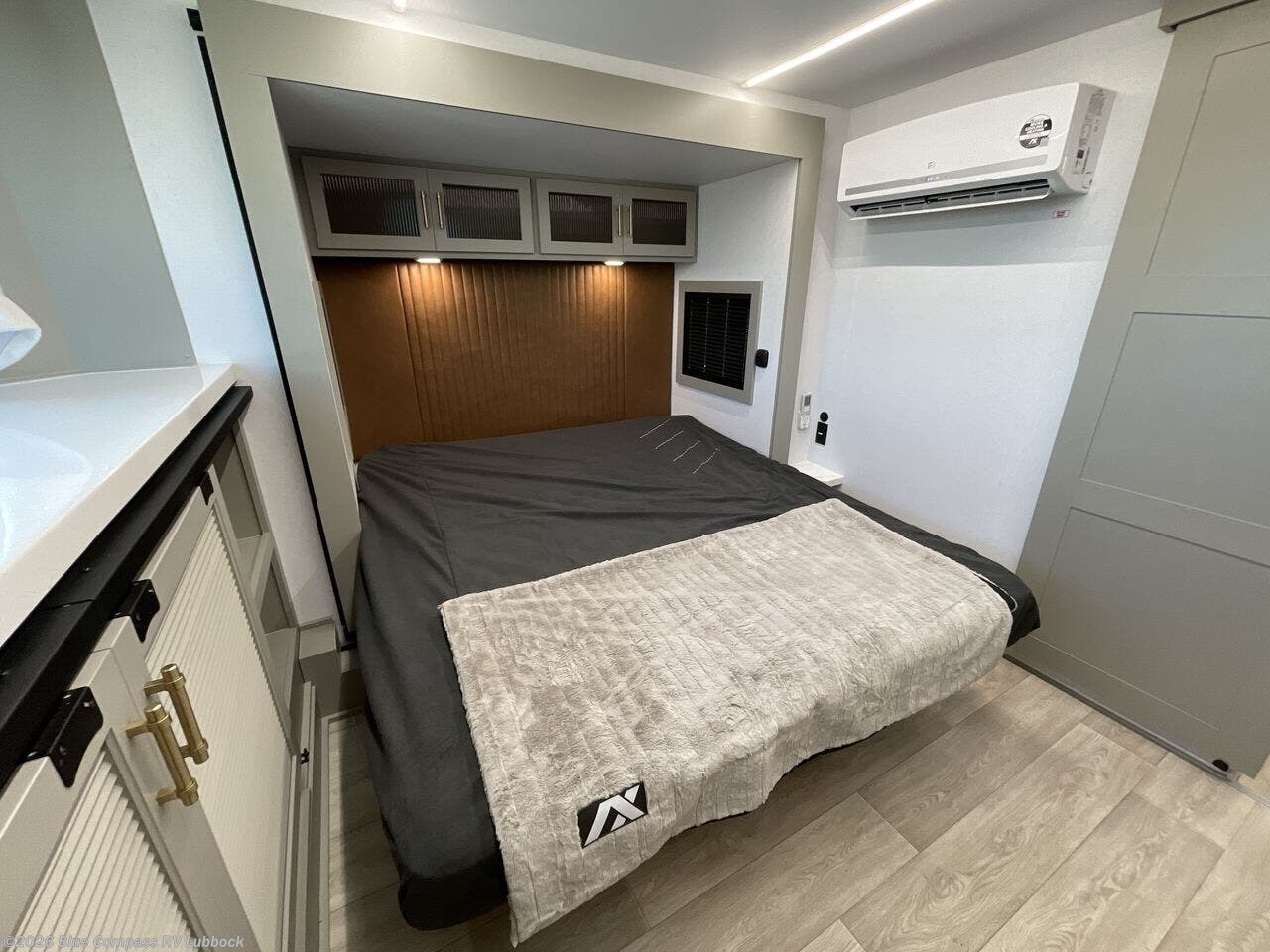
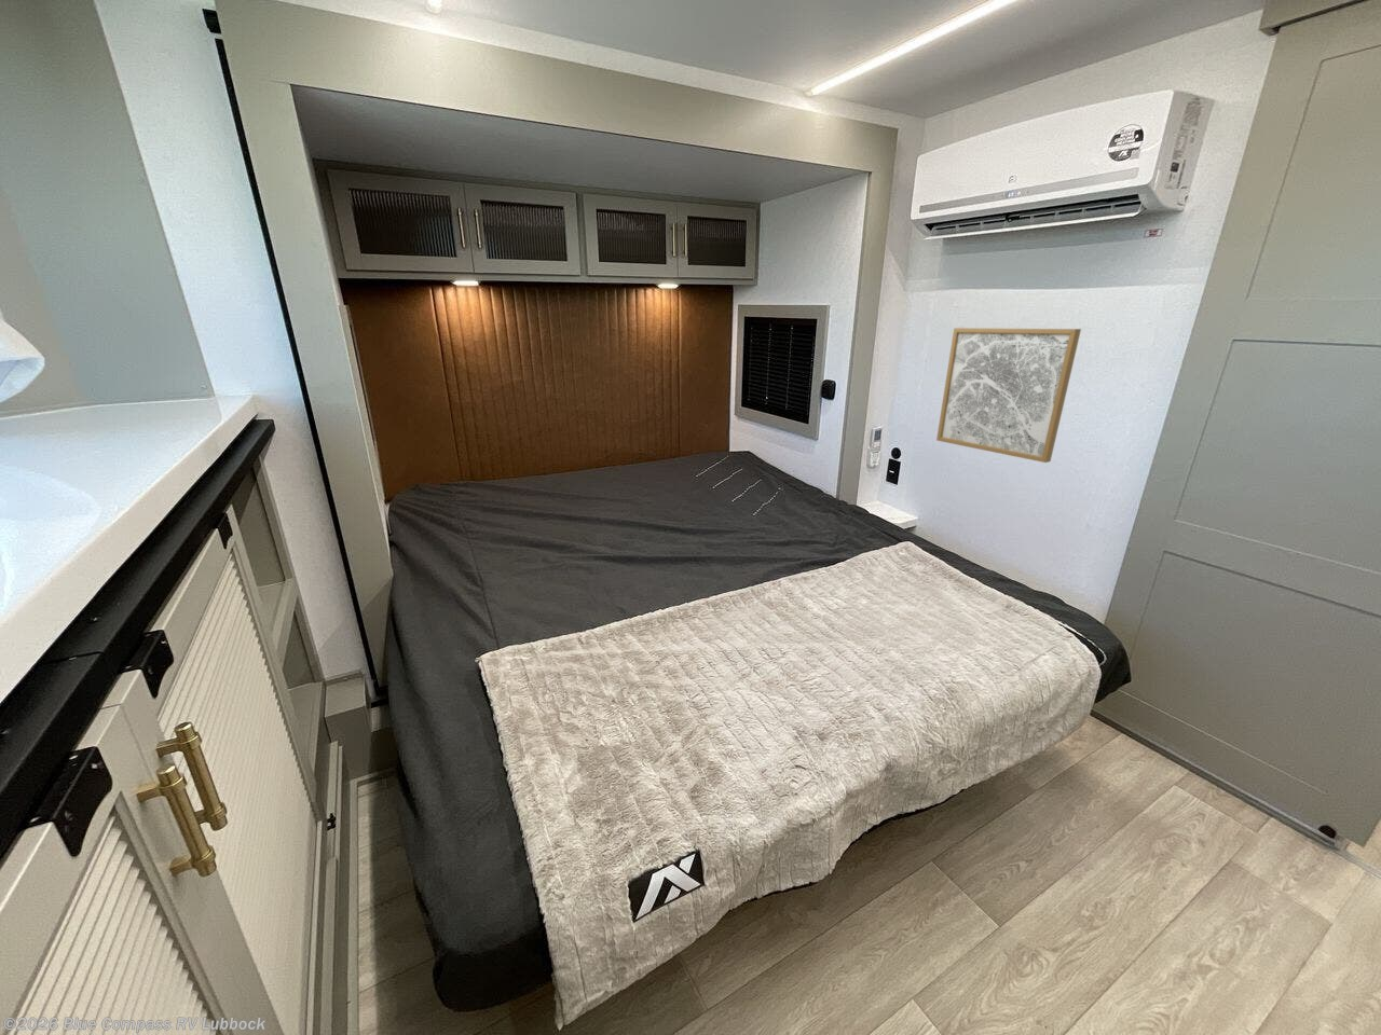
+ wall art [935,326,1082,463]
